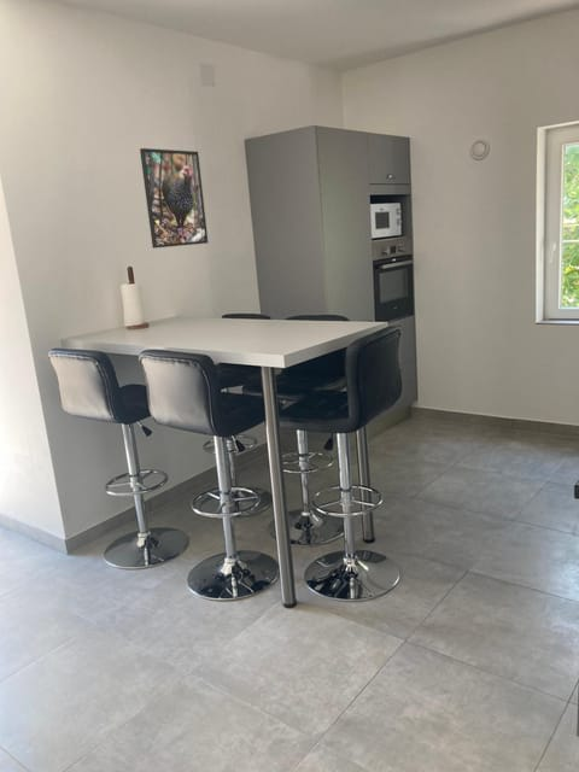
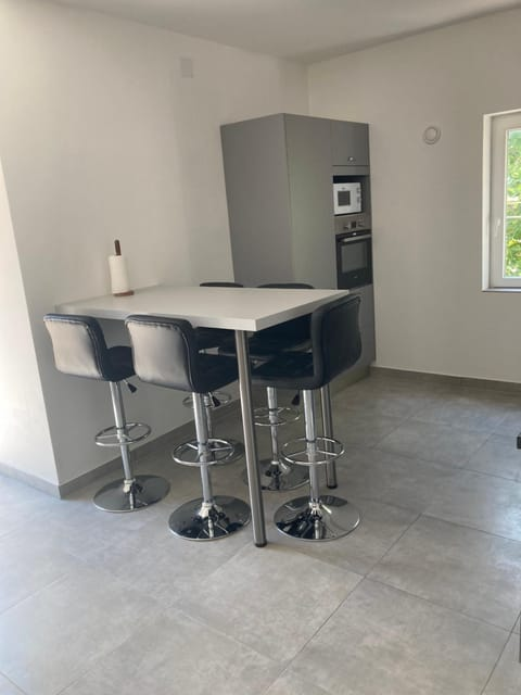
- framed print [139,147,209,250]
